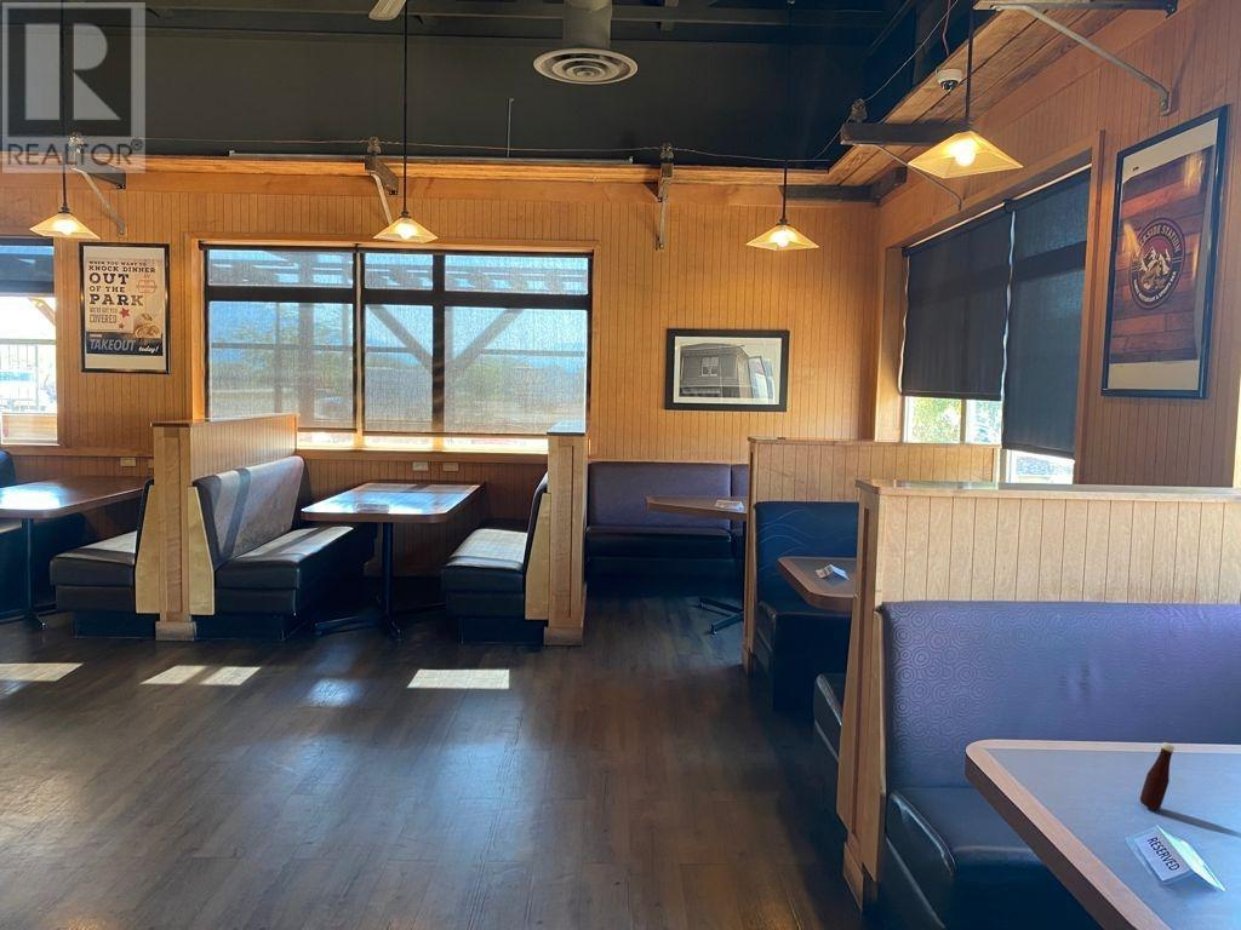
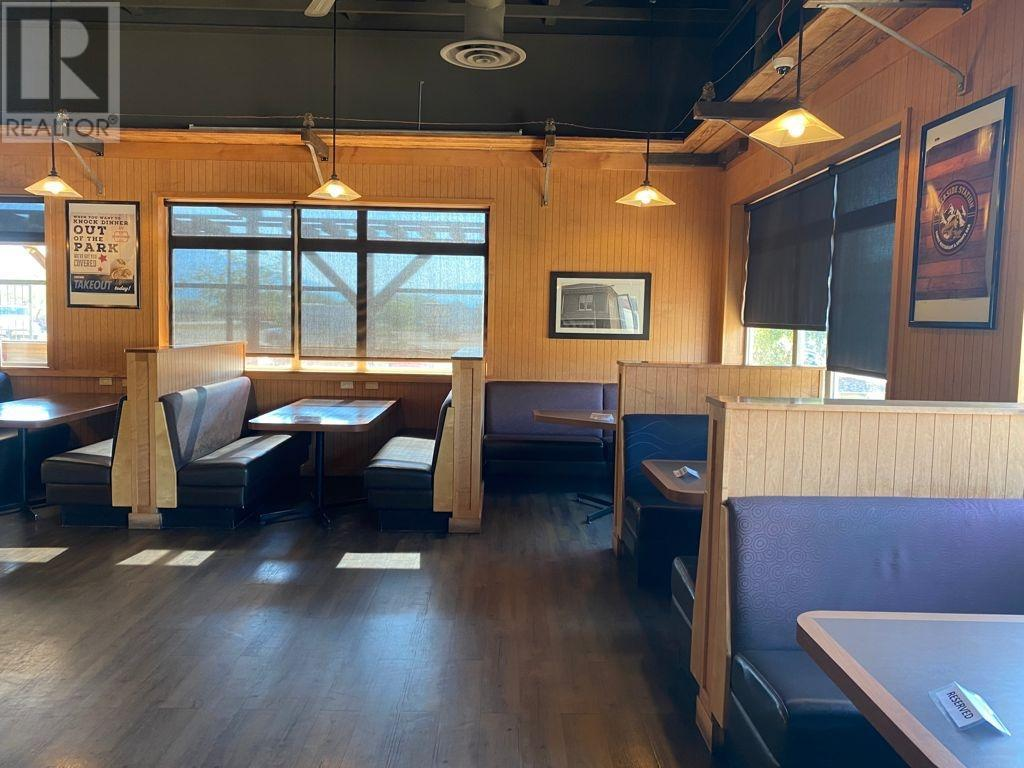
- tabasco sauce [1139,741,1176,810]
